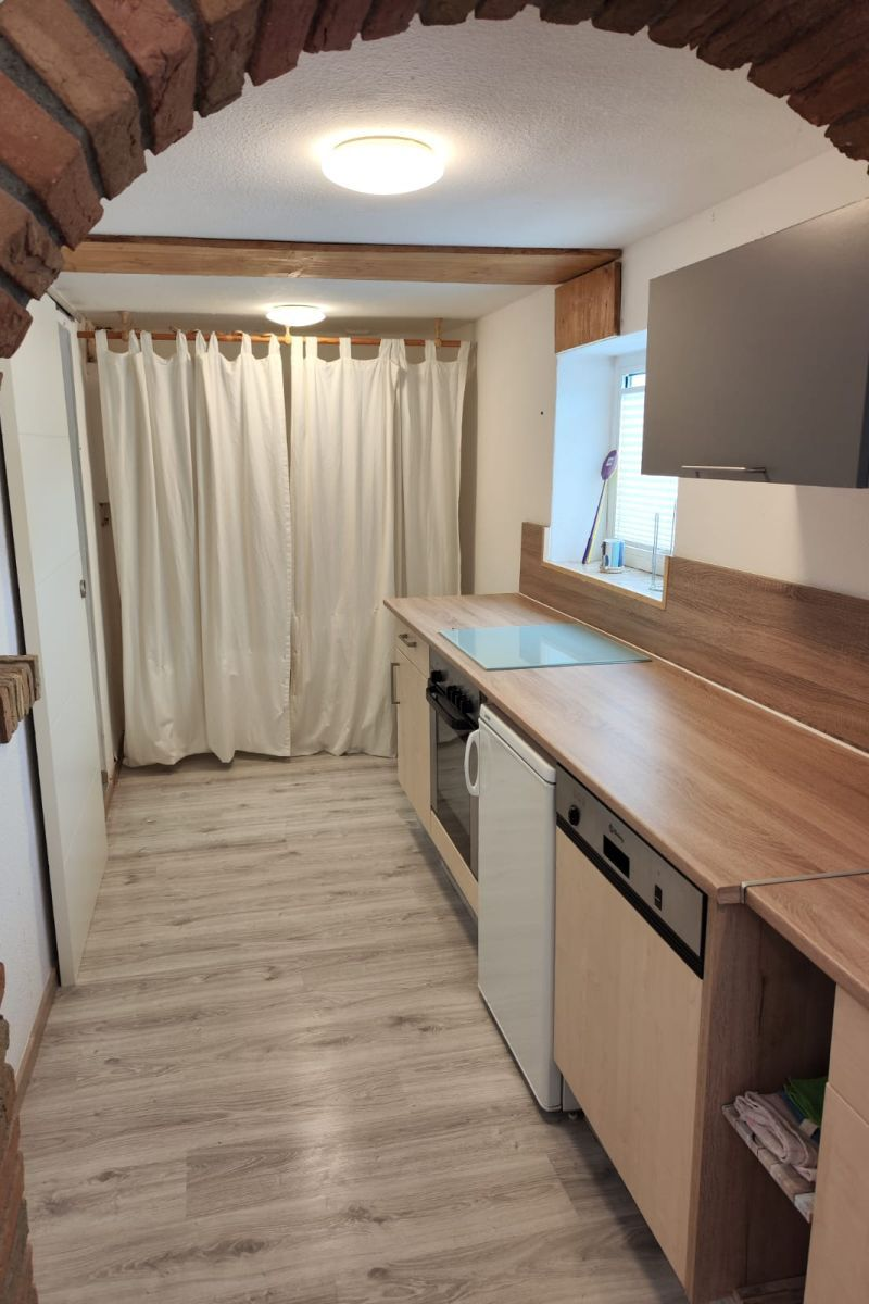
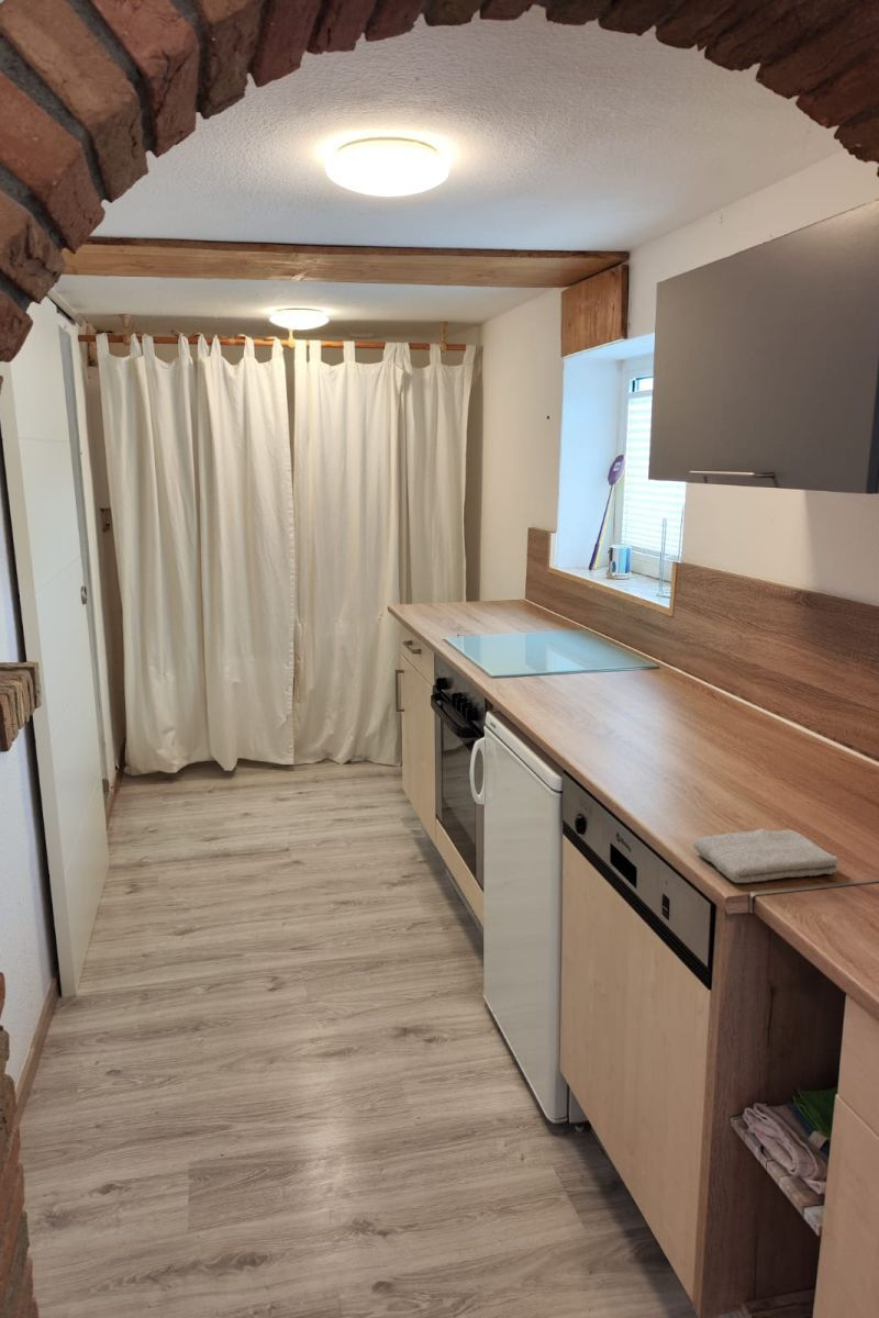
+ washcloth [692,827,839,884]
